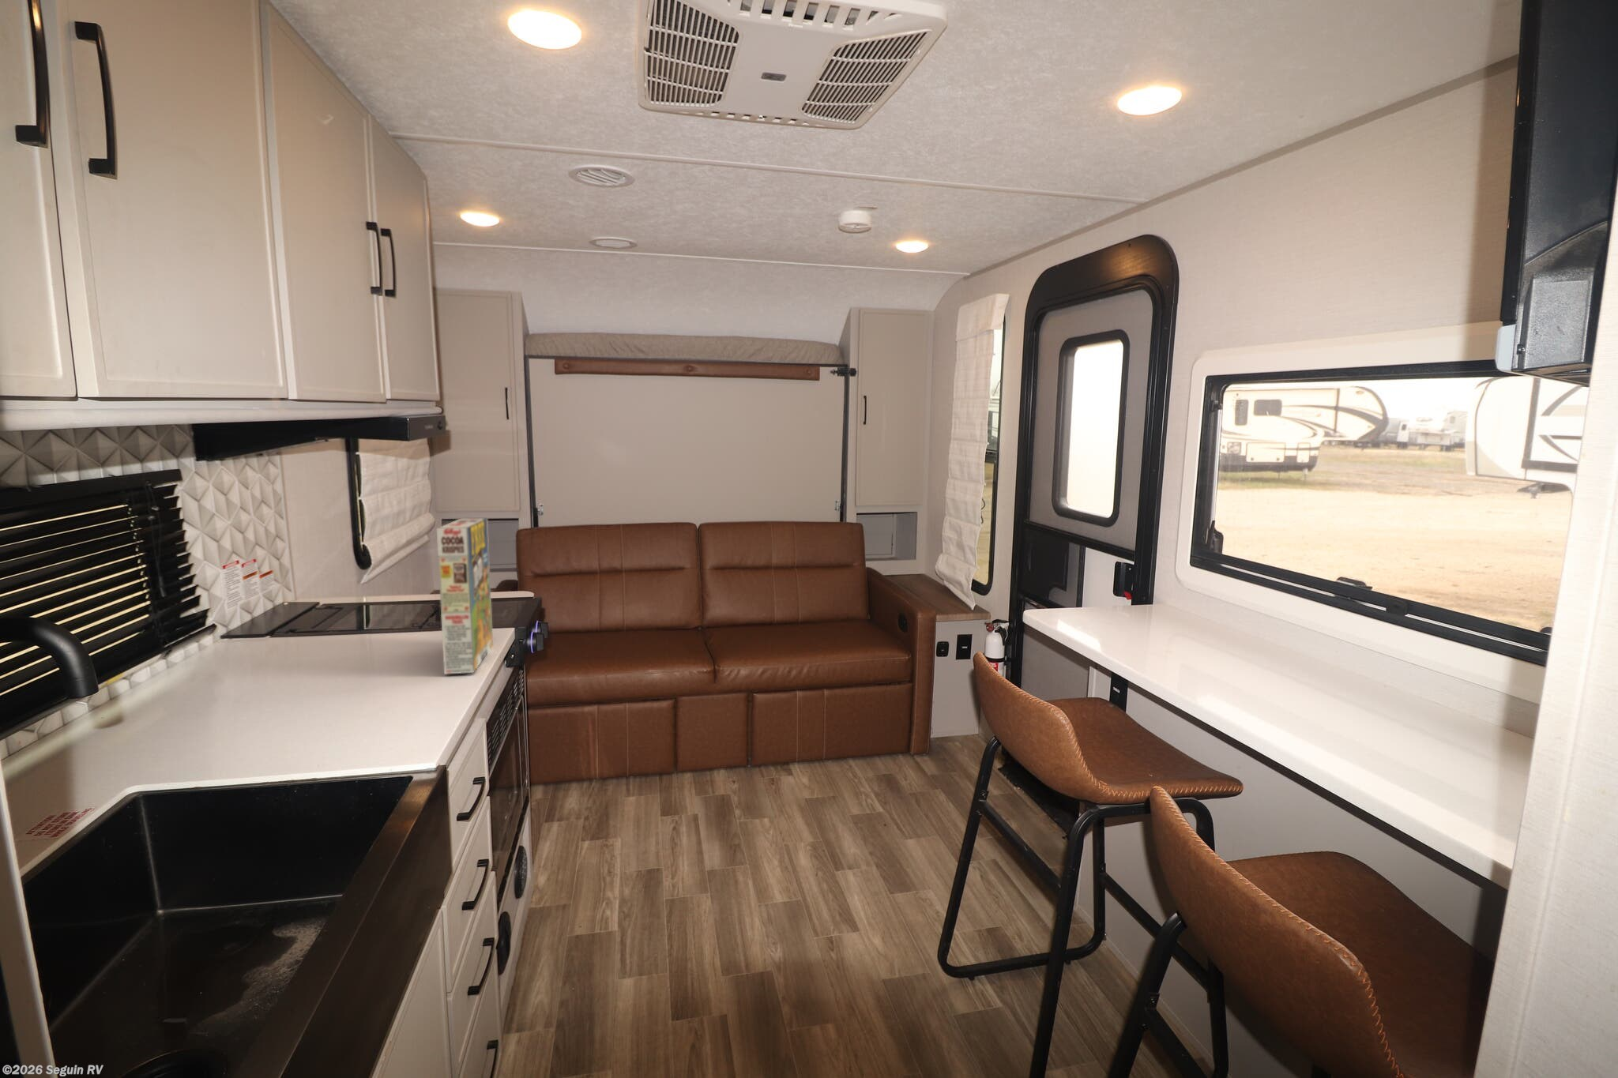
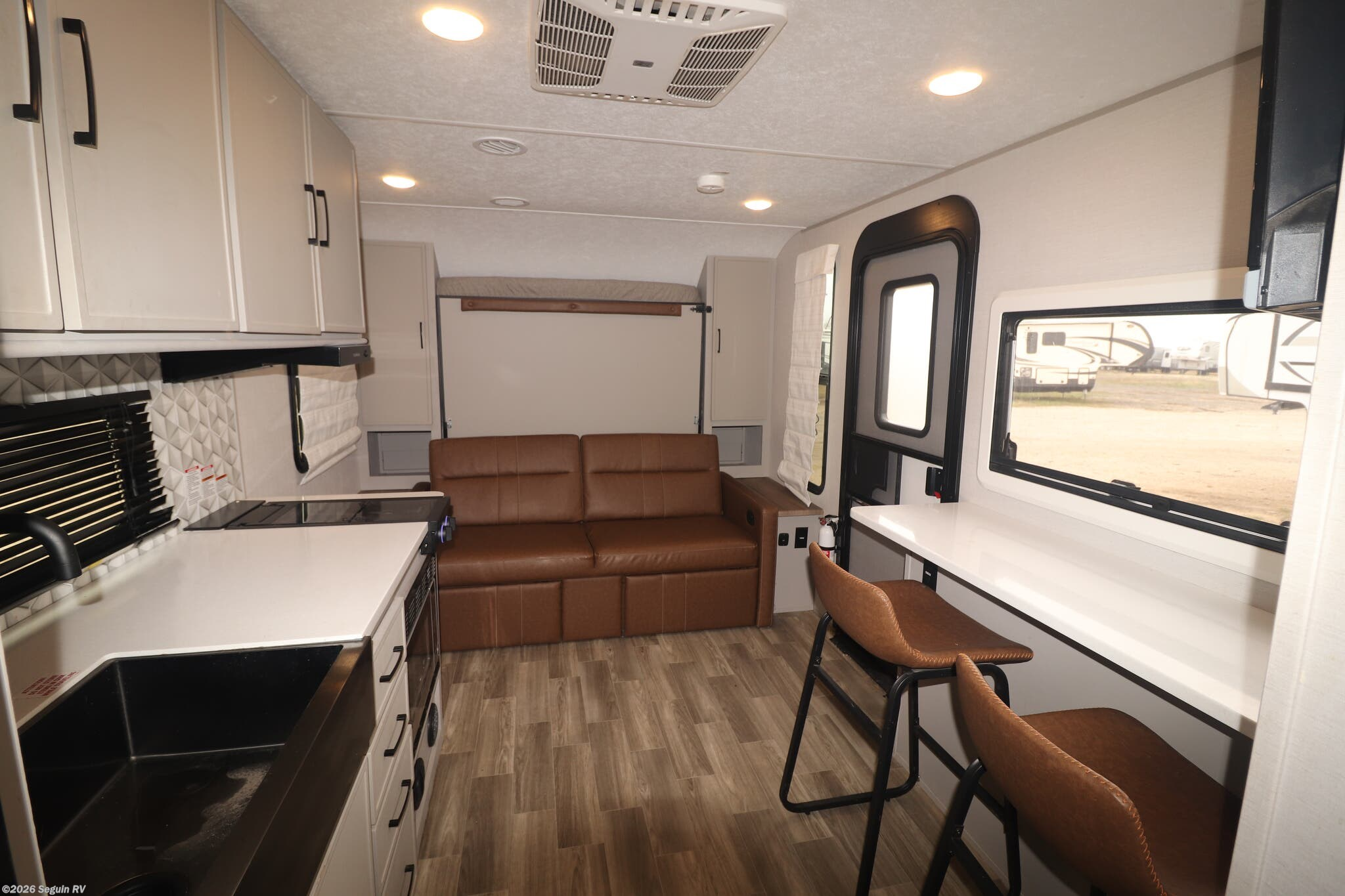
- cereal box [437,517,493,675]
